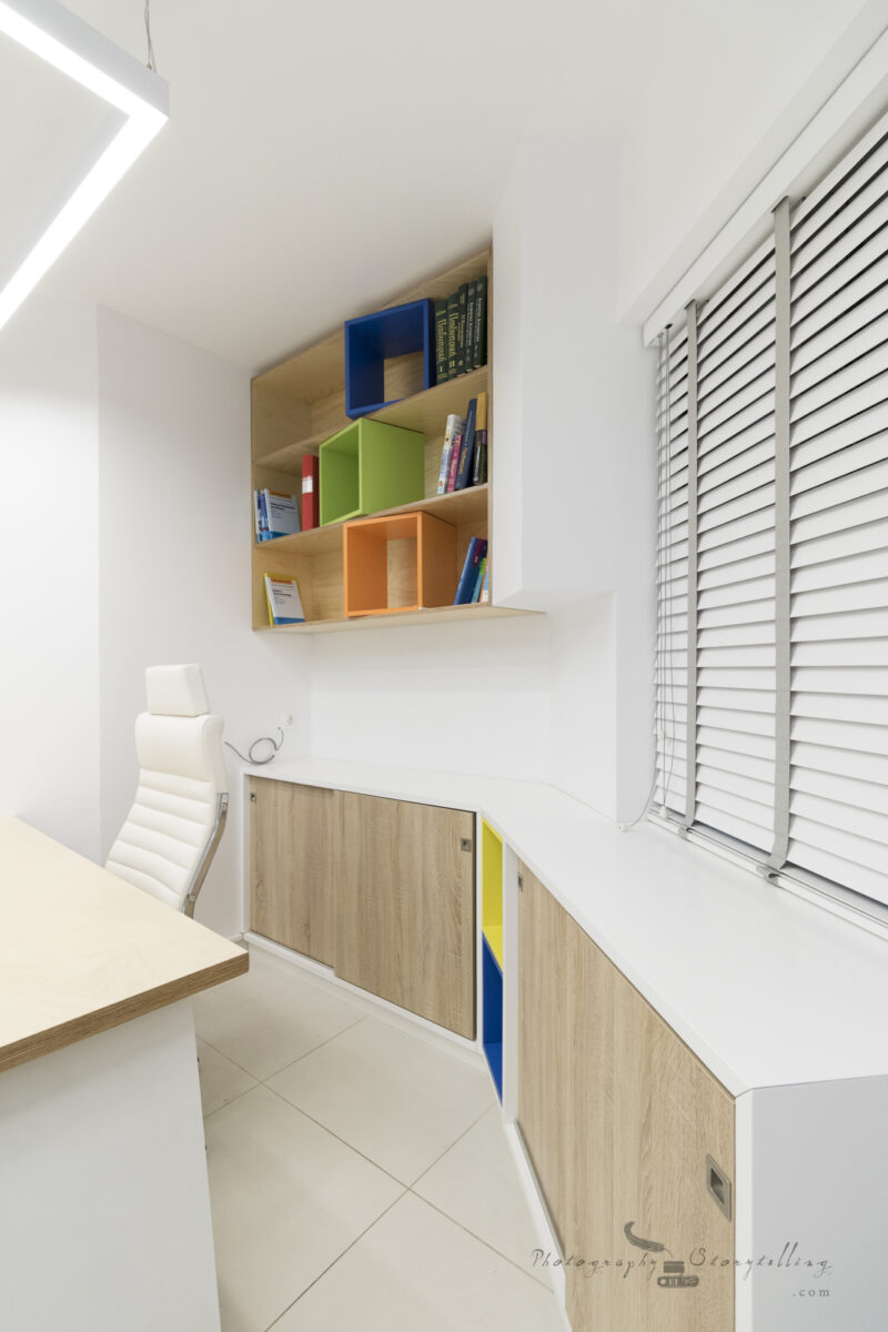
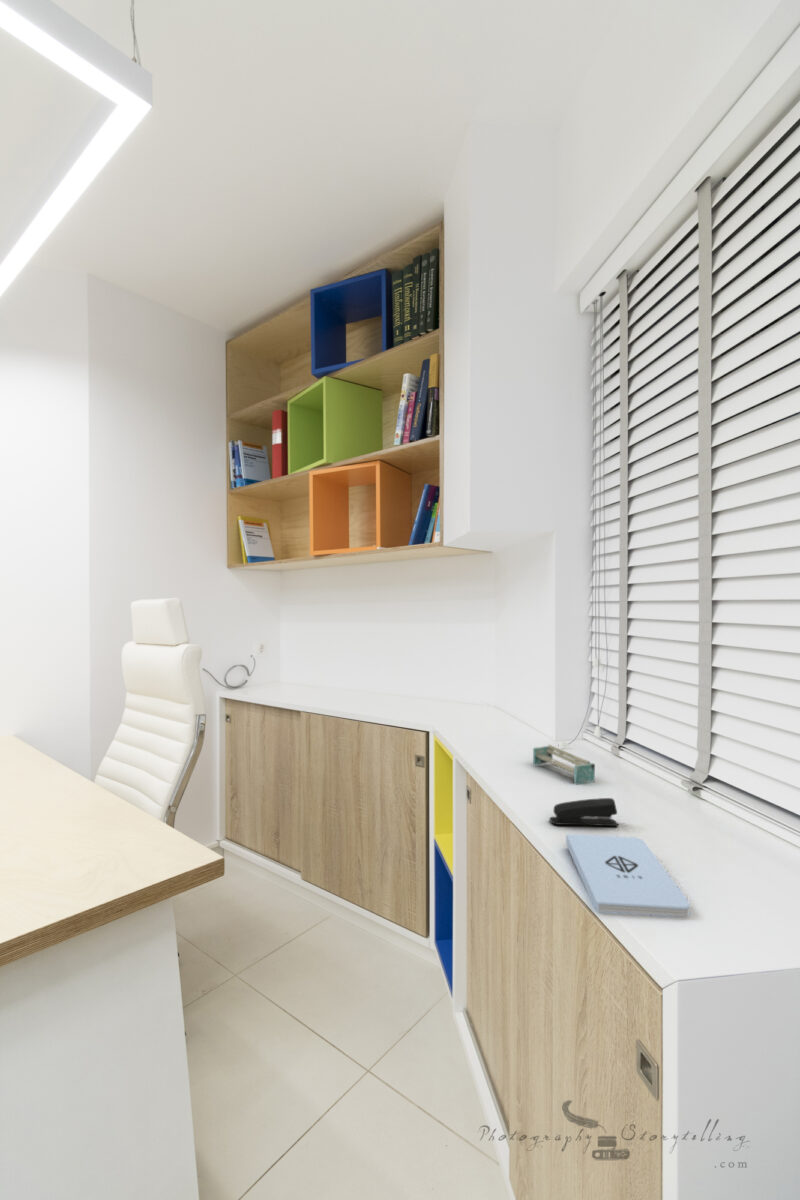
+ stapler [549,797,619,827]
+ shelf [532,744,596,786]
+ notepad [565,833,691,918]
